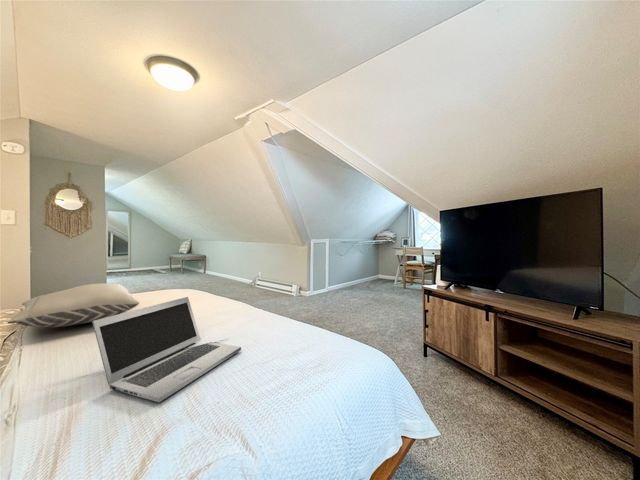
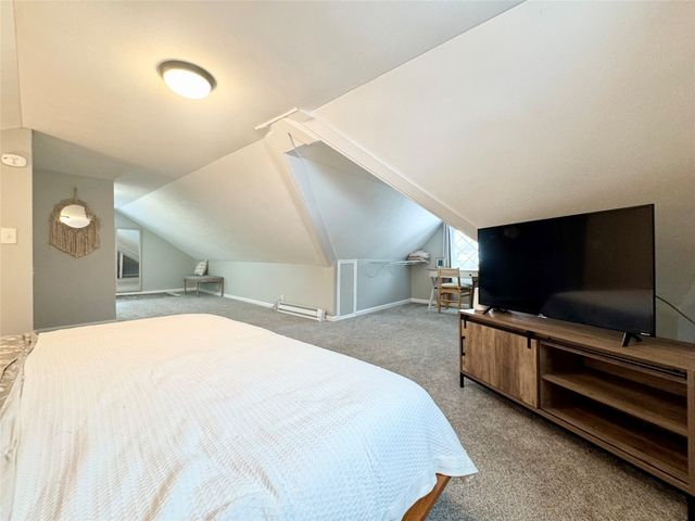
- laptop [91,296,242,403]
- pillow [7,282,140,328]
